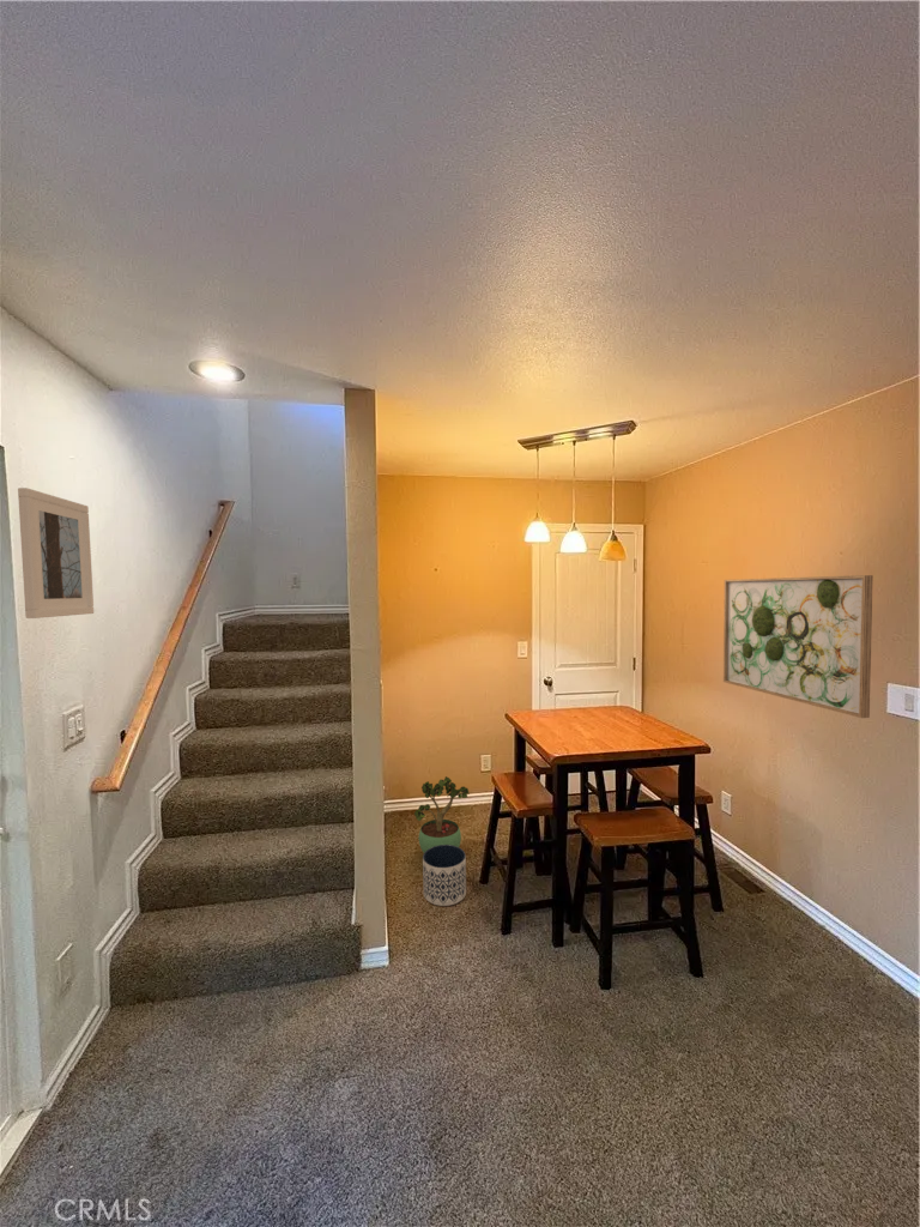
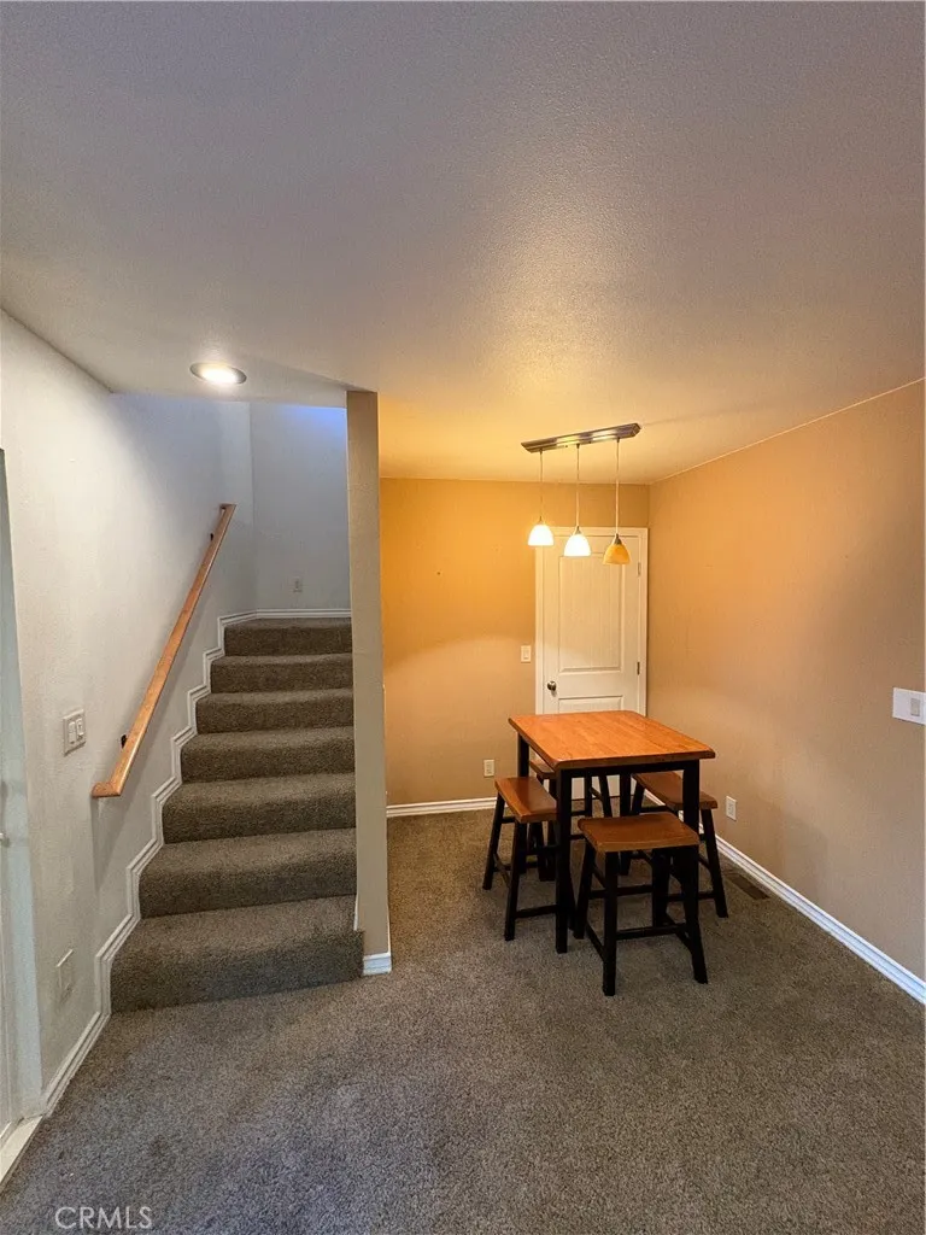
- wall art [722,574,873,719]
- potted plant [413,775,470,854]
- planter [422,845,467,907]
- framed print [17,486,95,619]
